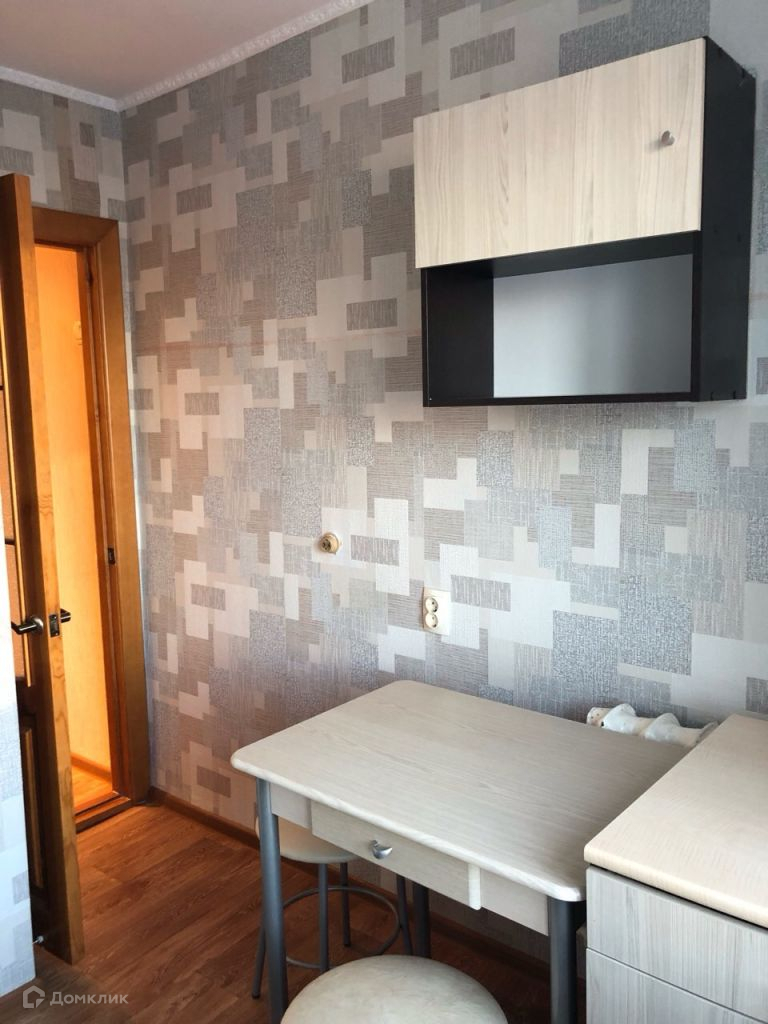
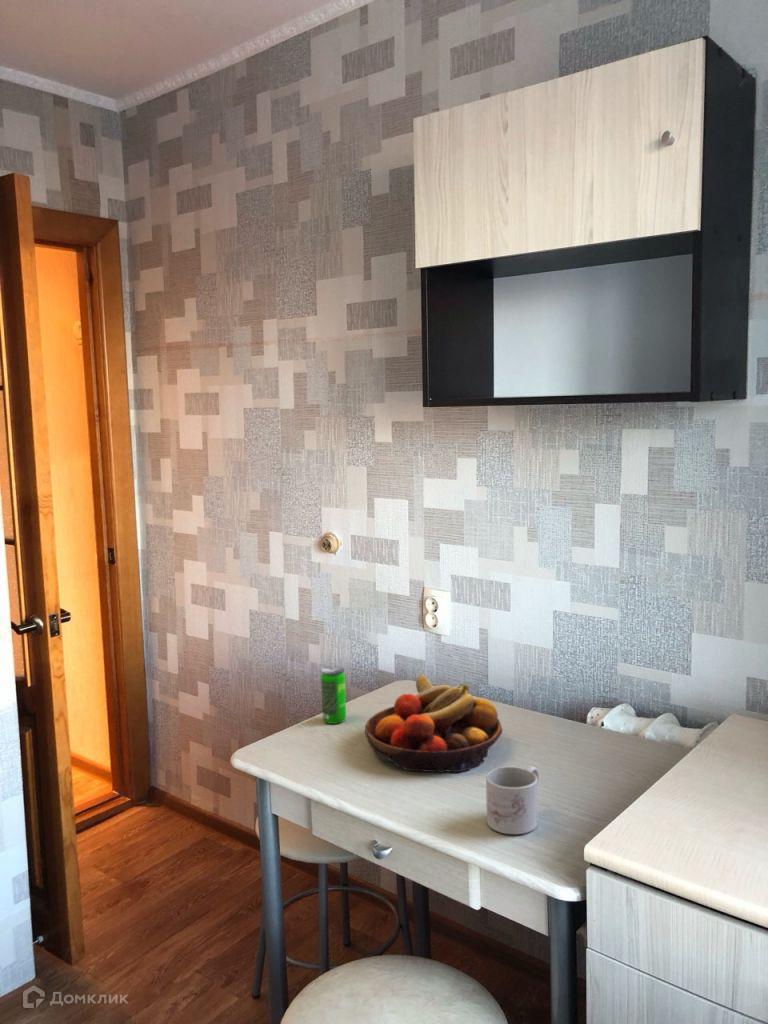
+ mug [485,765,540,835]
+ beverage can [320,666,347,725]
+ fruit bowl [364,673,503,773]
